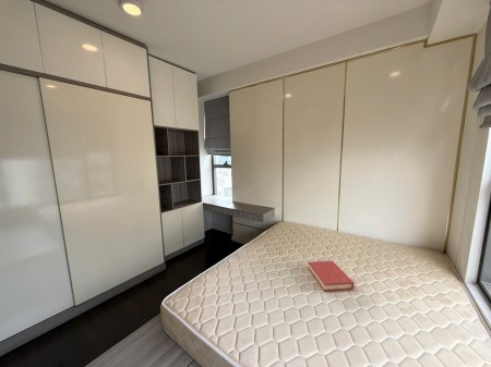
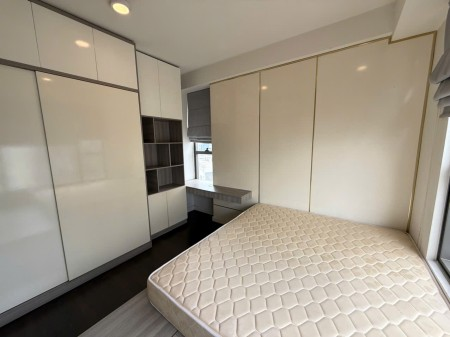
- hardback book [307,260,356,293]
